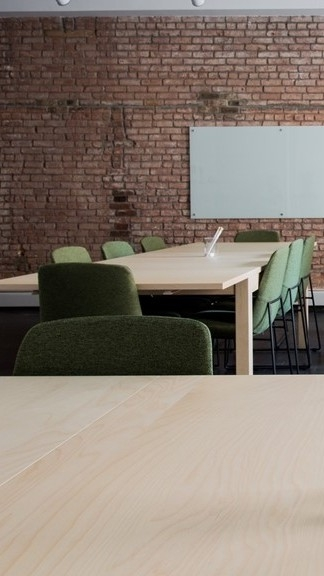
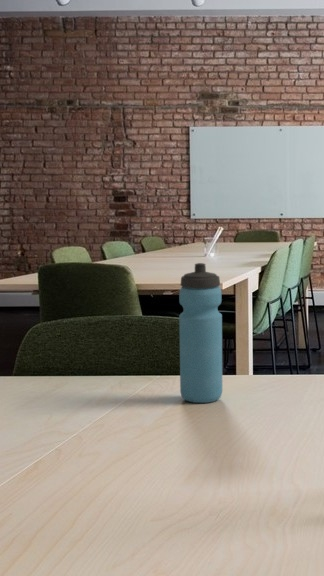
+ water bottle [178,262,223,404]
